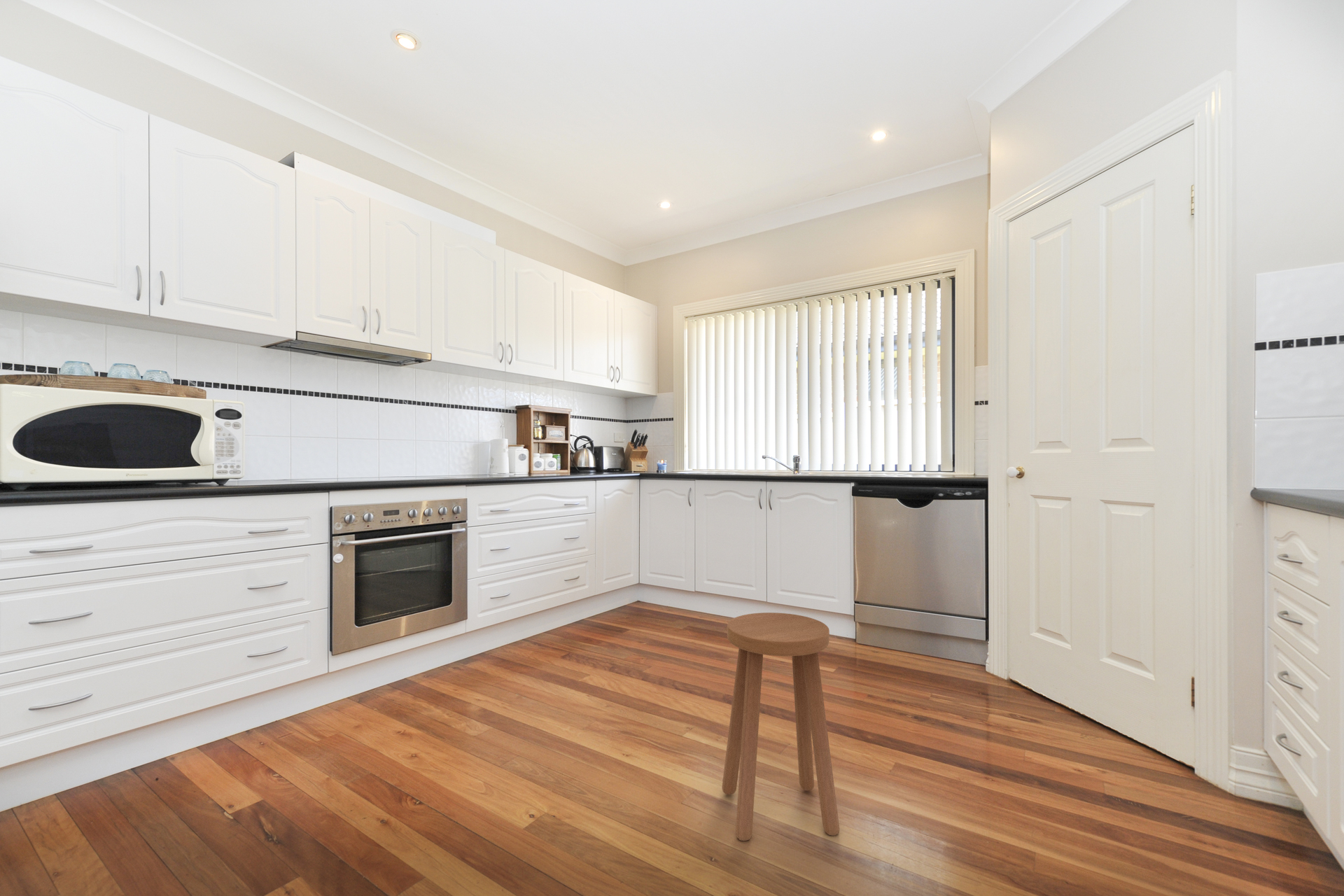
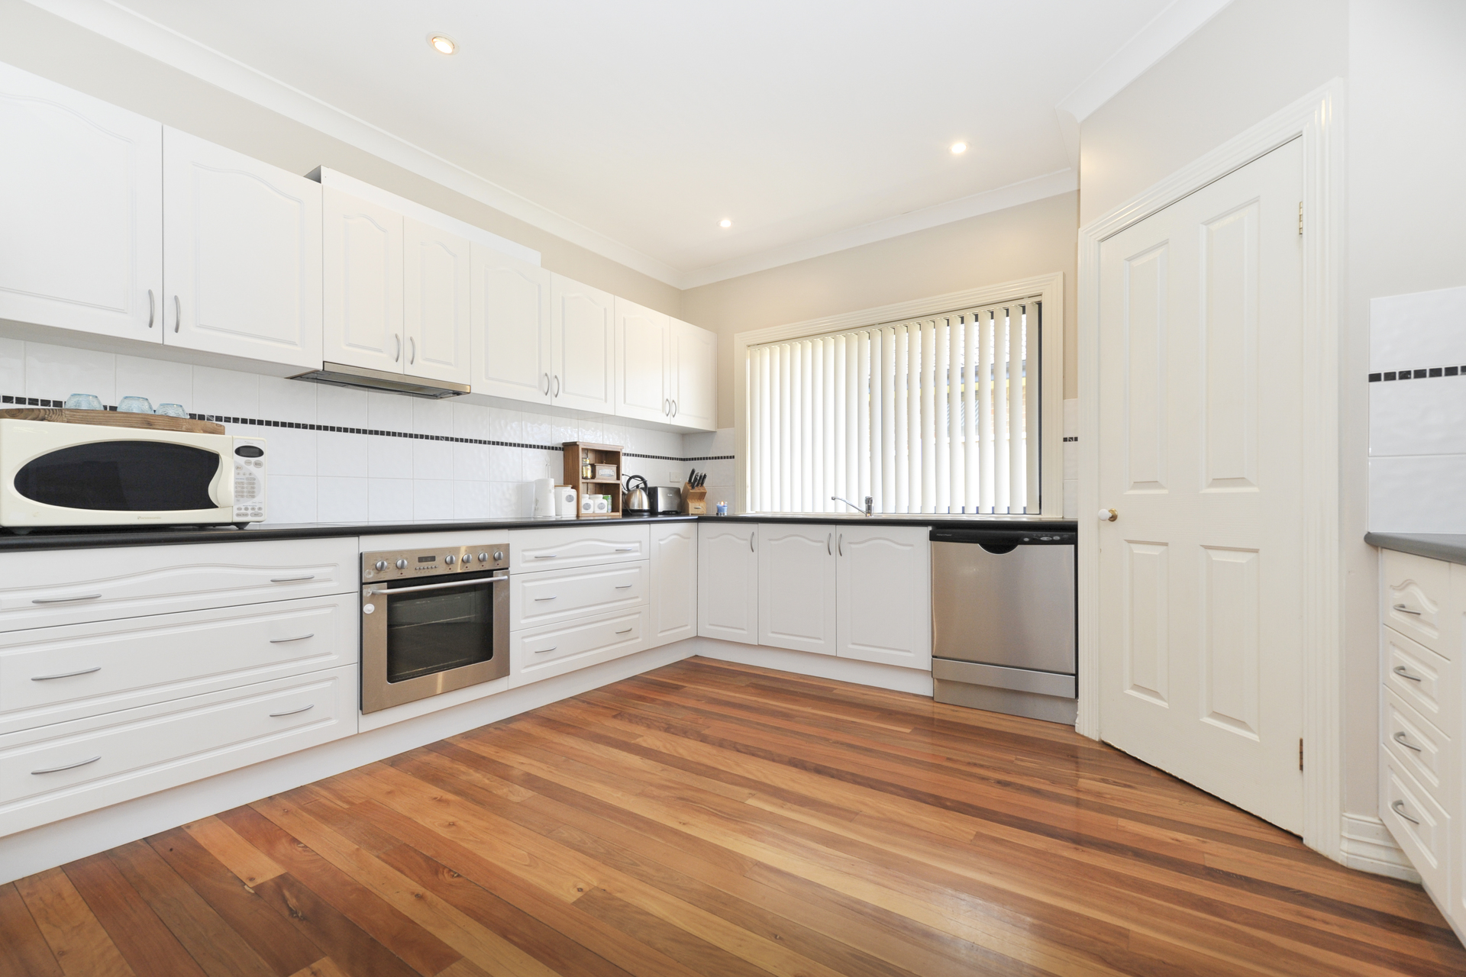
- stool [721,612,840,841]
